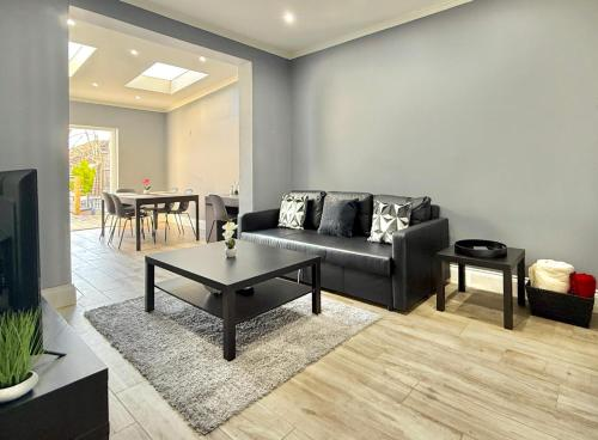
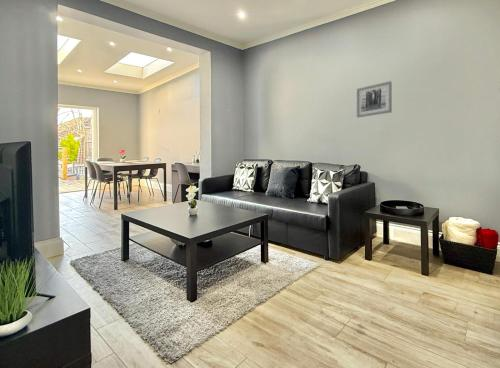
+ wall art [355,80,393,119]
